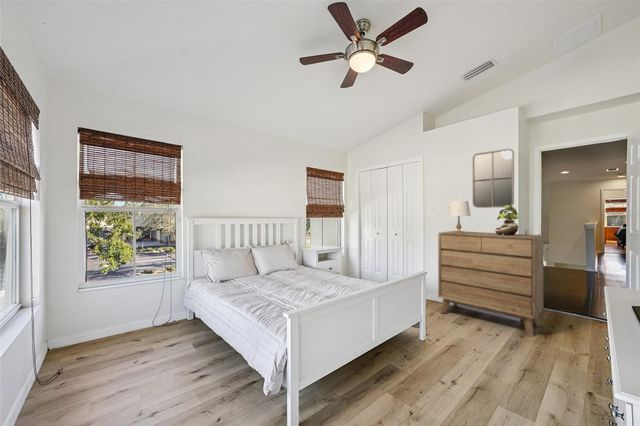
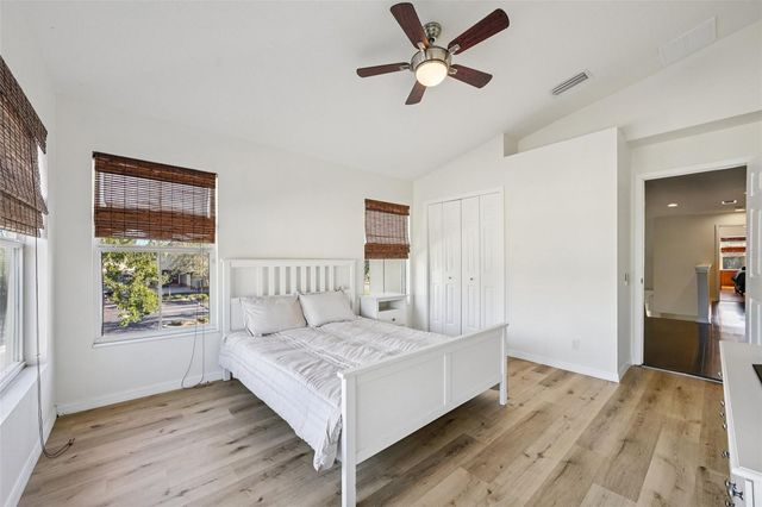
- potted plant [494,205,519,236]
- table lamp [447,200,471,233]
- home mirror [472,148,515,209]
- dresser [437,230,544,338]
